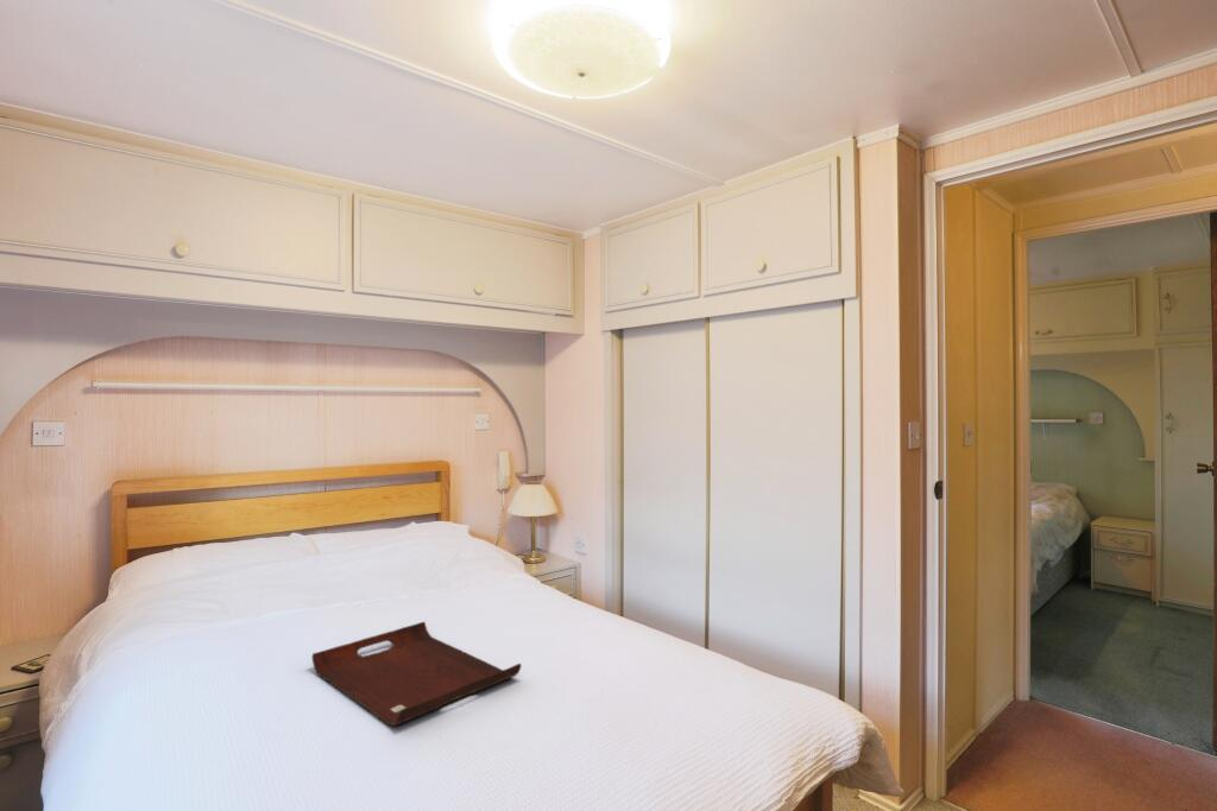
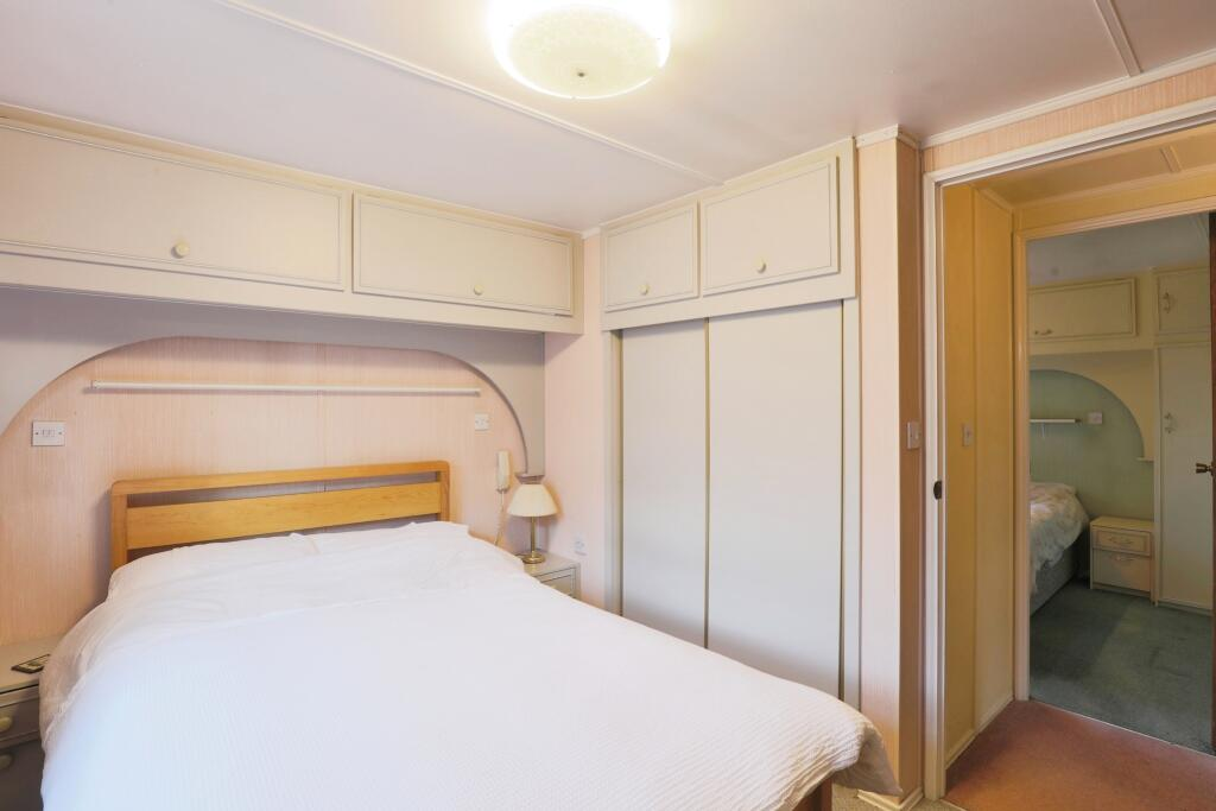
- serving tray [311,621,523,728]
